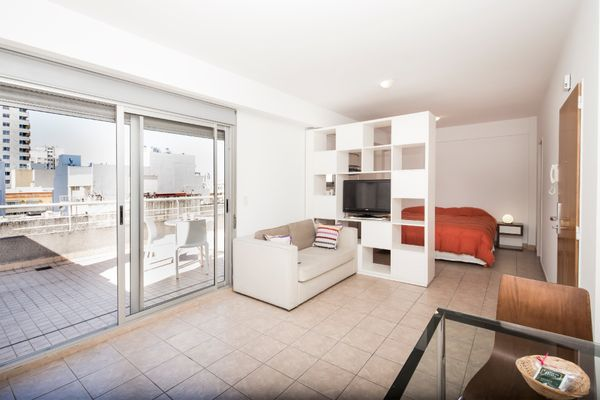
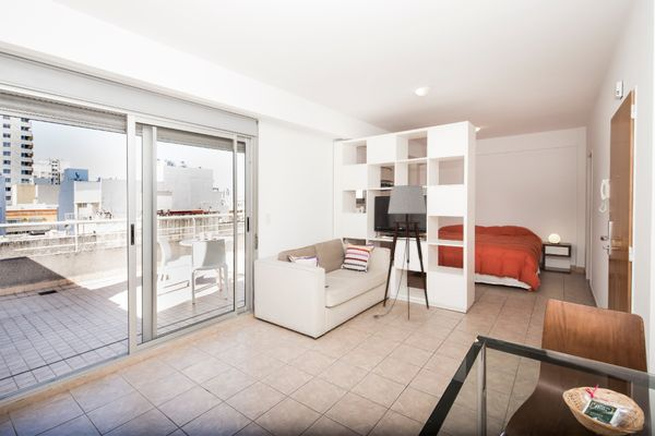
+ floor lamp [371,184,430,320]
